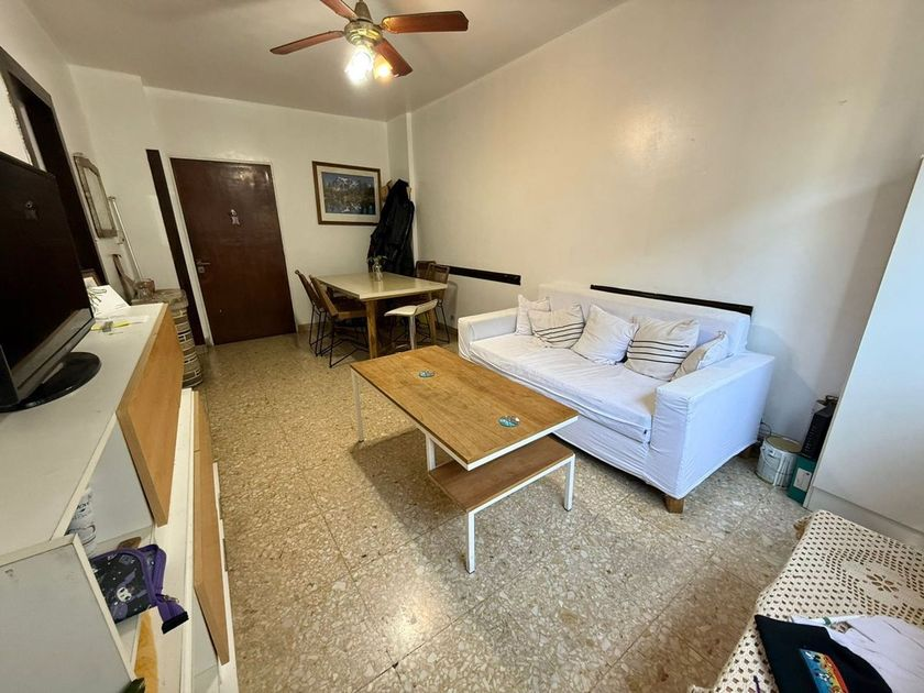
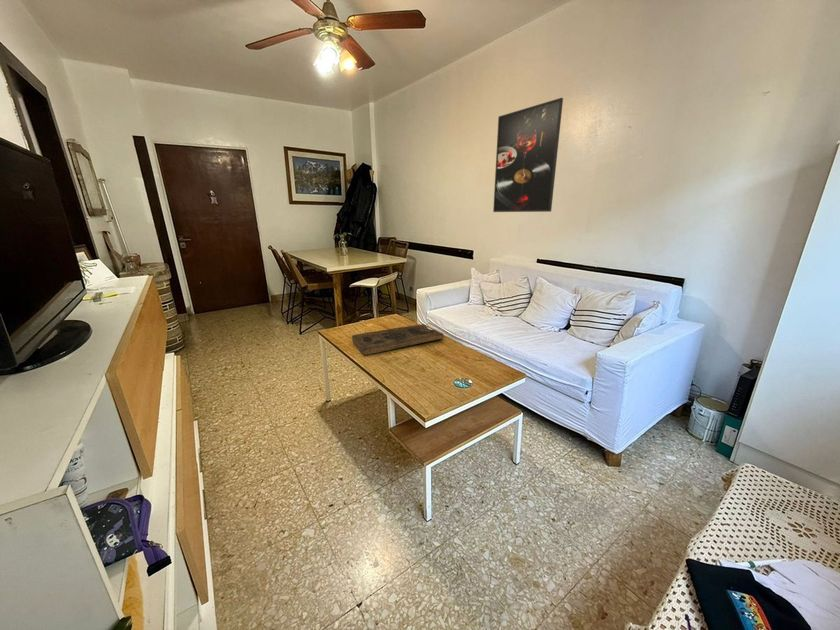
+ decorative tray [351,323,445,356]
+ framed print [492,97,564,213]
